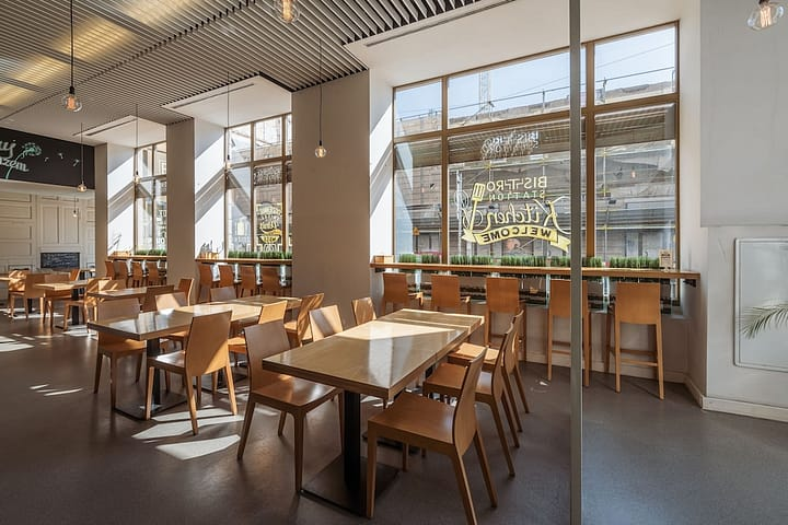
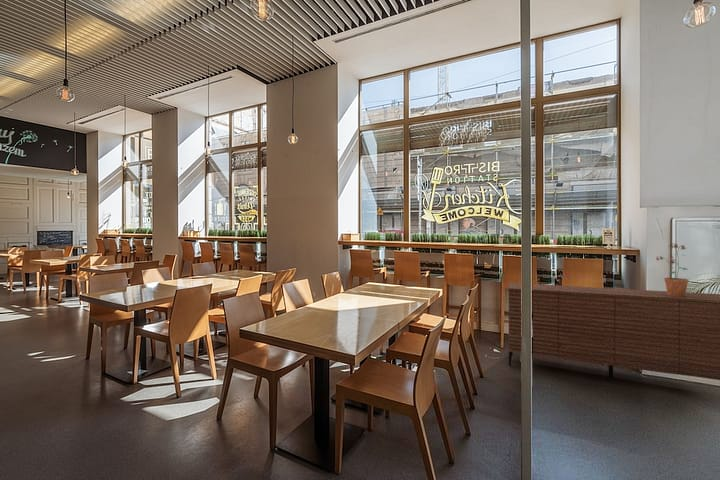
+ potted plant [655,242,690,297]
+ sideboard [507,282,720,381]
